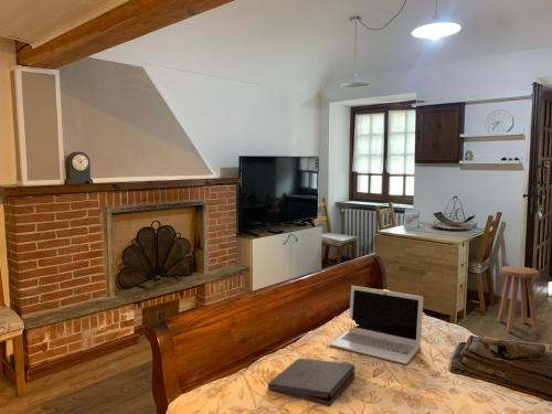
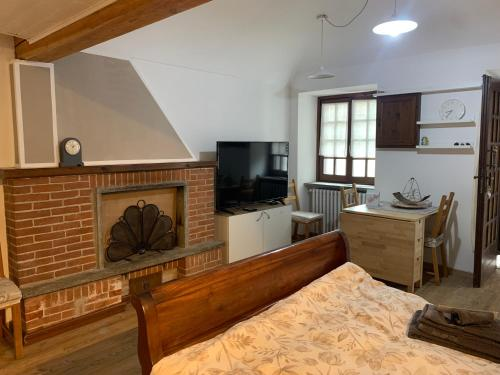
- pizza box [267,358,357,408]
- laptop [328,285,425,365]
- stool [497,265,540,335]
